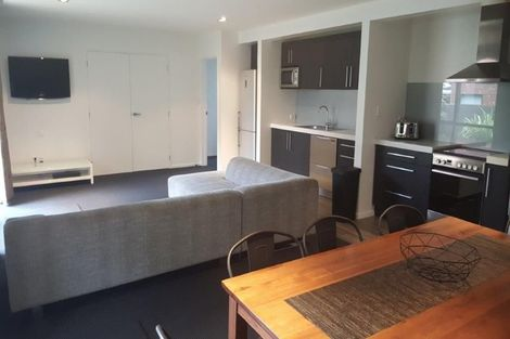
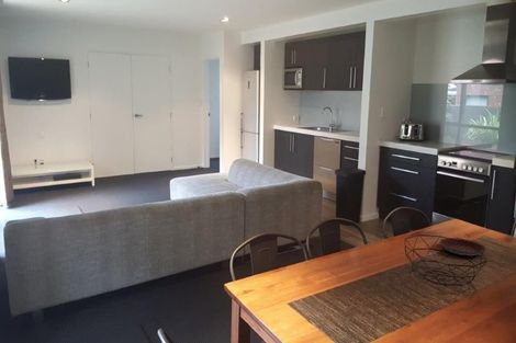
+ plate [438,237,487,258]
